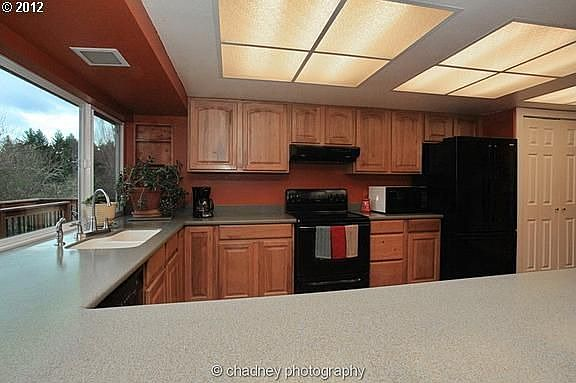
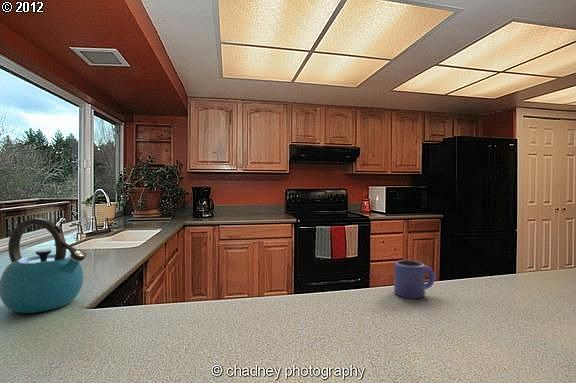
+ mug [393,259,436,300]
+ kettle [0,217,87,314]
